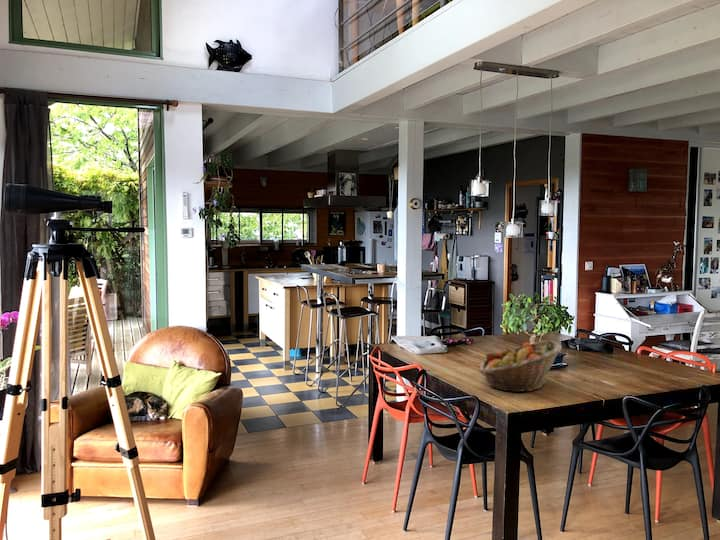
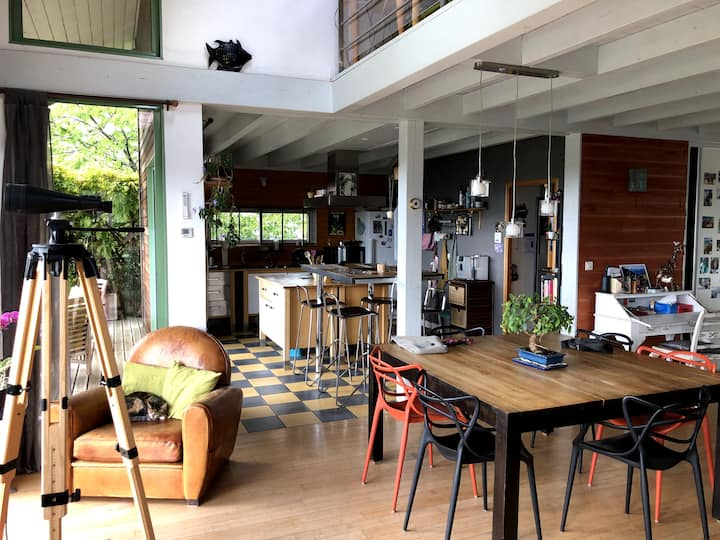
- fruit basket [479,339,563,393]
